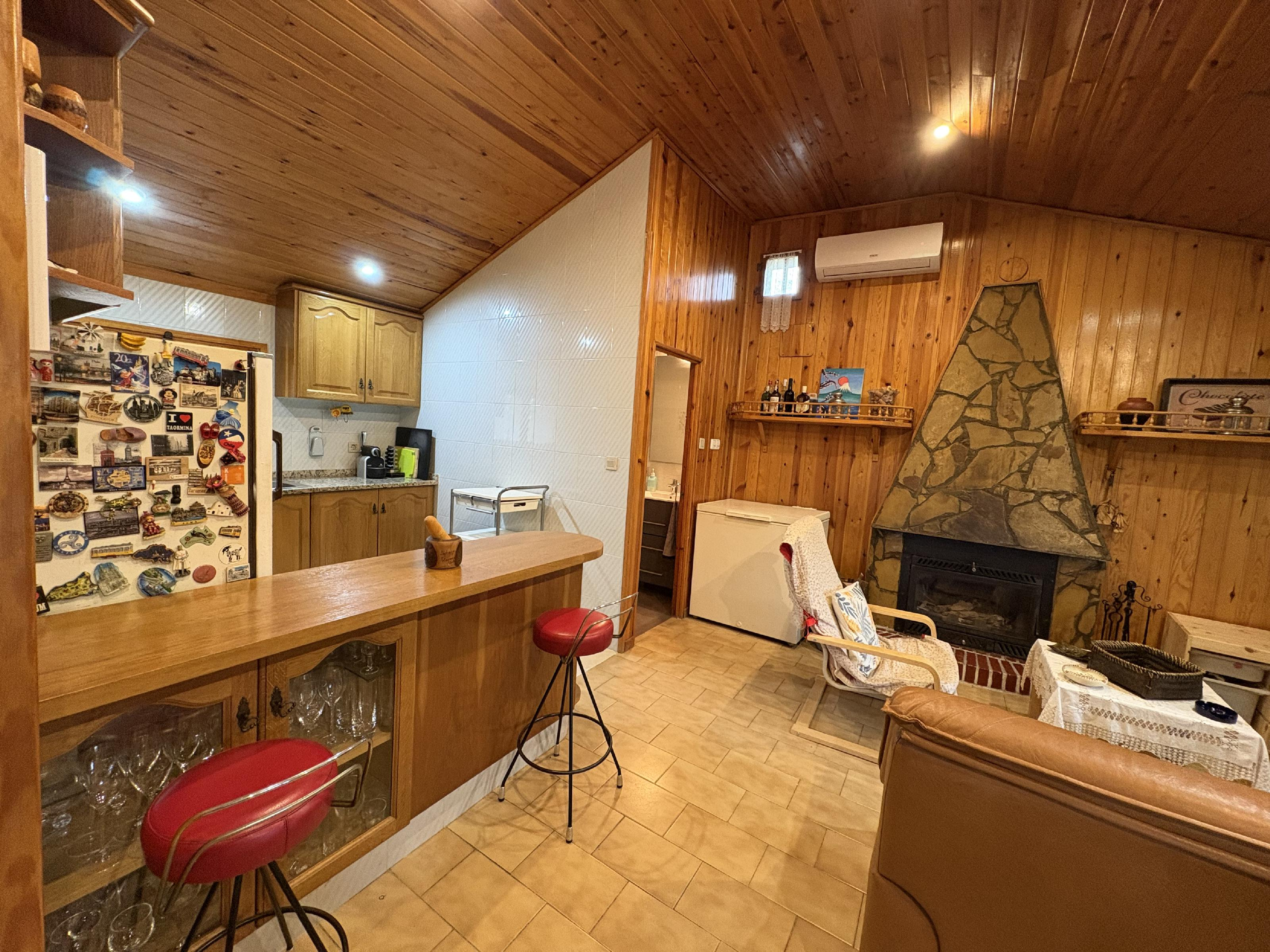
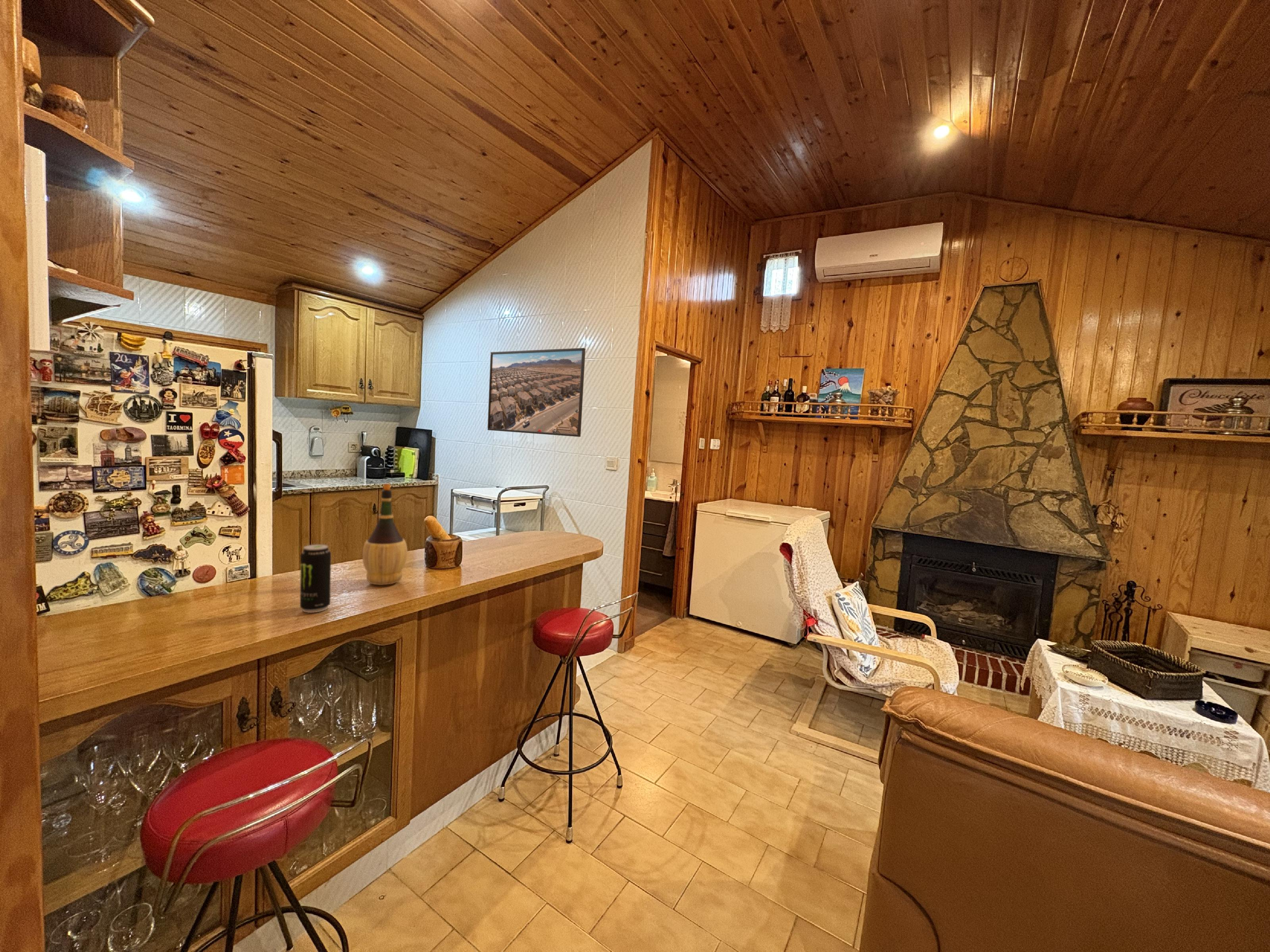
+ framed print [487,347,586,437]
+ beverage can [300,544,331,613]
+ wine bottle [362,483,408,585]
